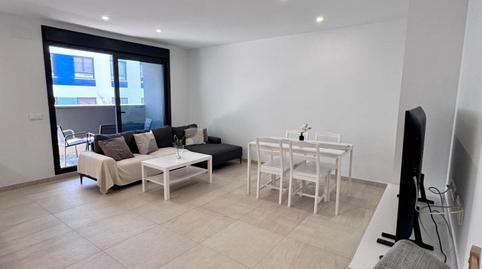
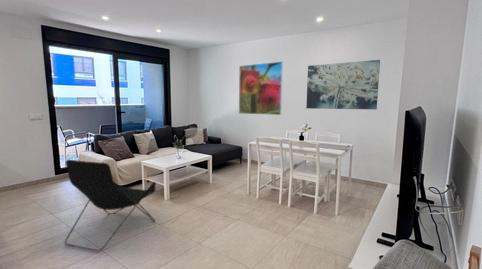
+ wall art [305,59,381,111]
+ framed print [238,61,284,116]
+ lounge chair [64,159,157,253]
